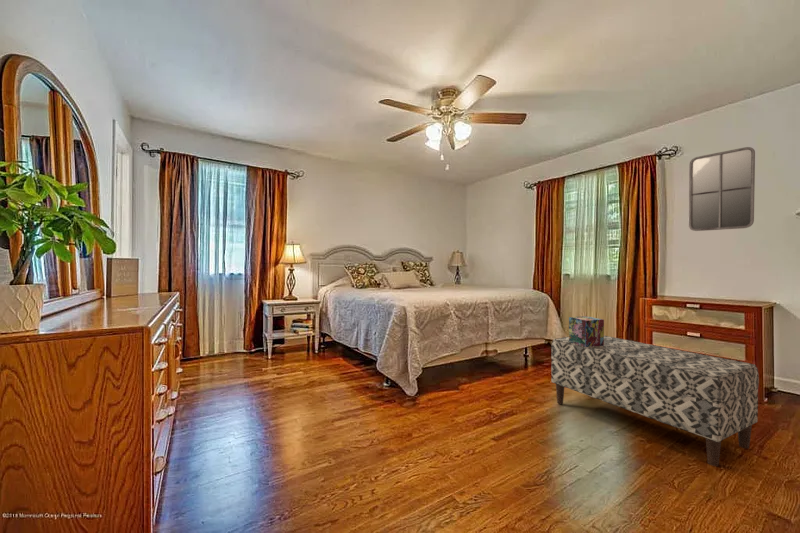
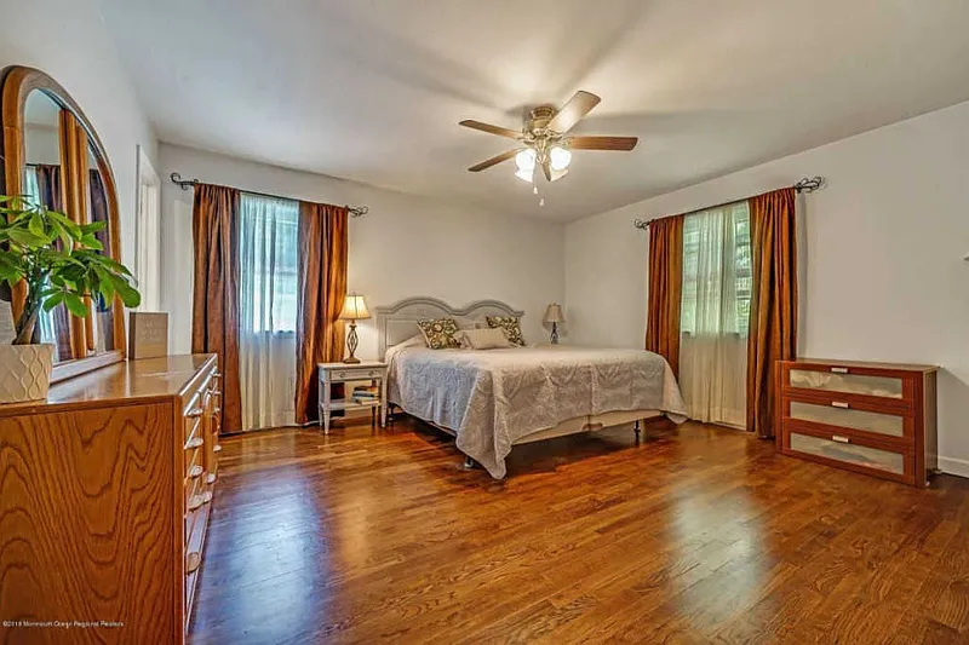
- home mirror [688,146,756,232]
- decorative box [568,315,605,347]
- bench [550,334,760,467]
